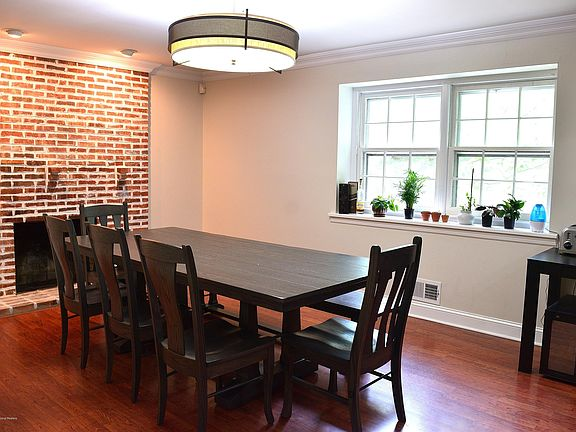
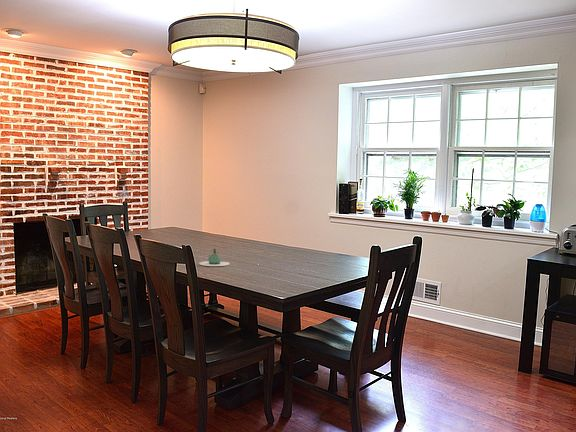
+ teapot [198,248,231,267]
